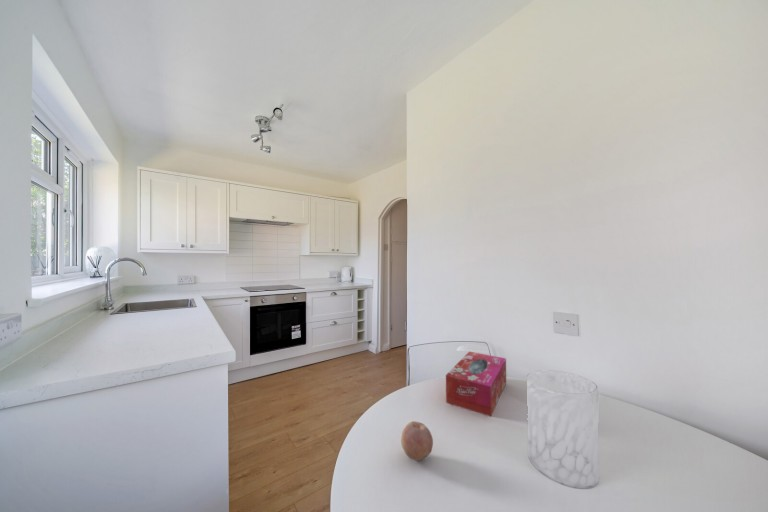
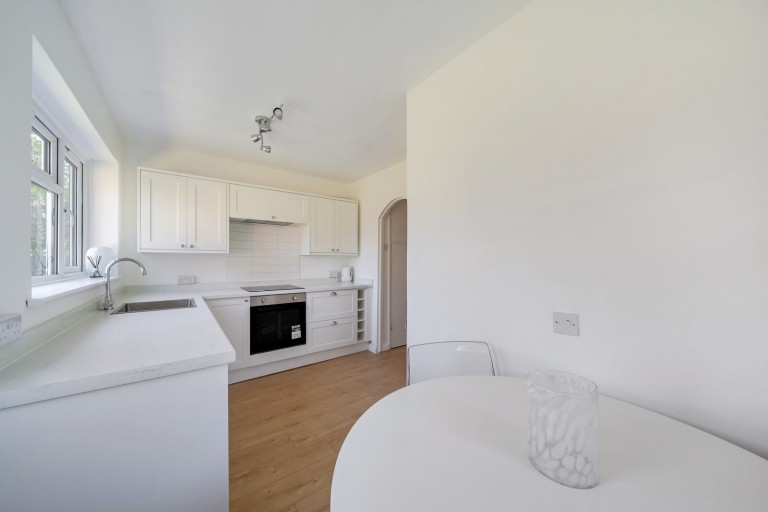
- fruit [400,420,434,462]
- tissue box [445,351,507,417]
